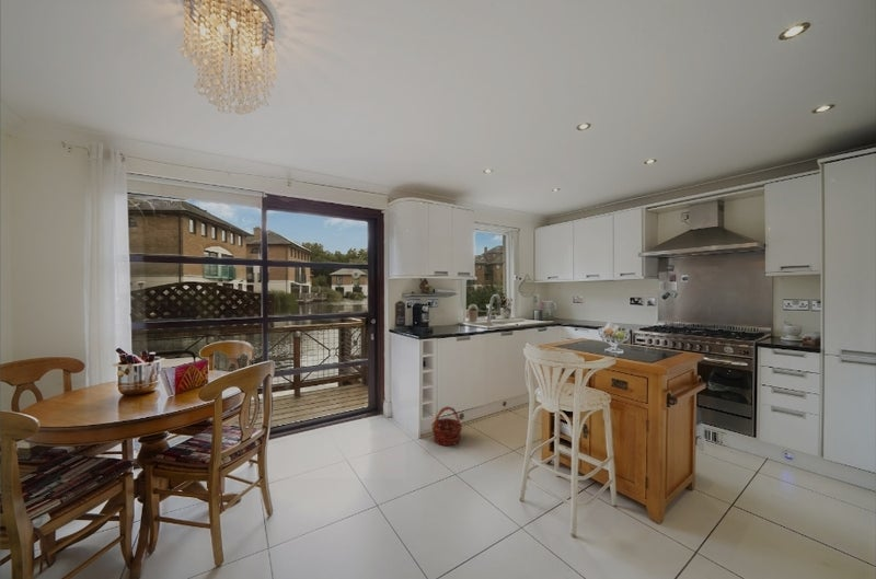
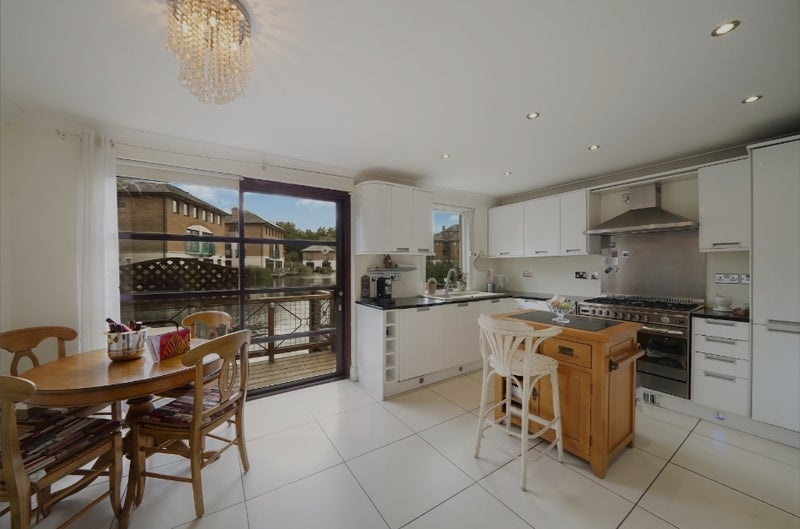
- basket [430,405,463,447]
